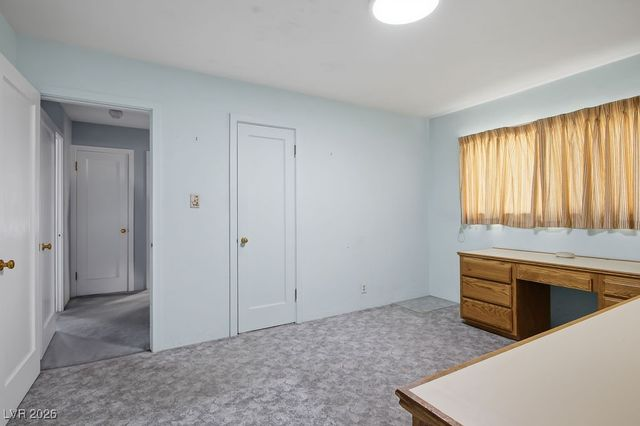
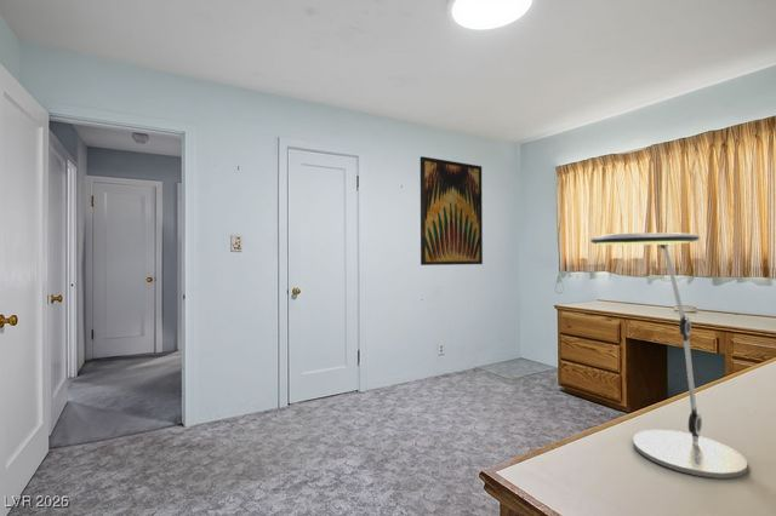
+ wall art [420,155,484,266]
+ desk lamp [589,231,748,480]
